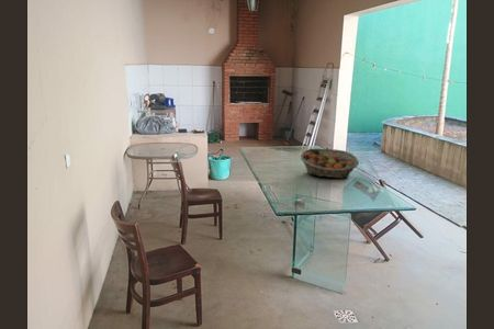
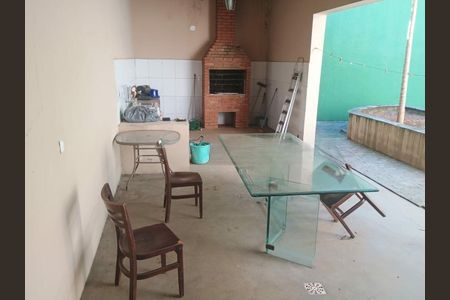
- fruit basket [300,148,360,179]
